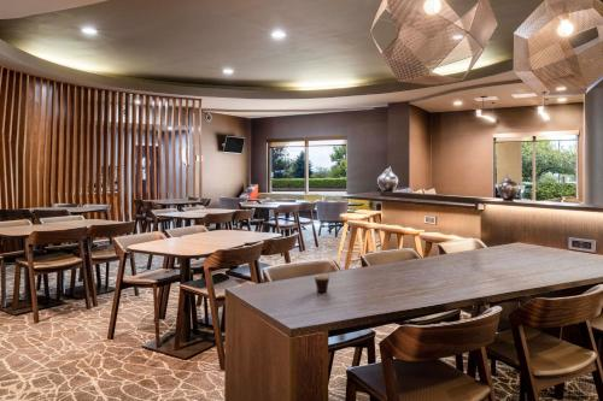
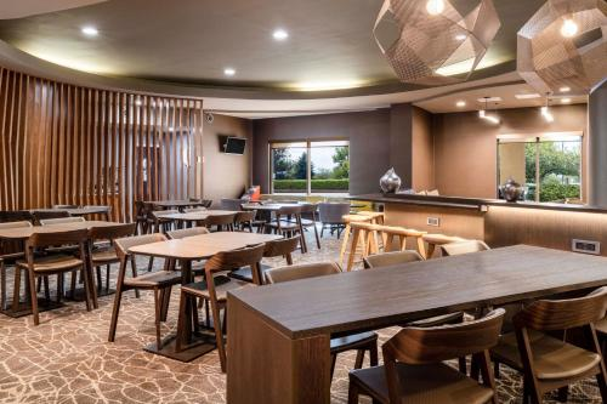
- cup [314,263,340,293]
